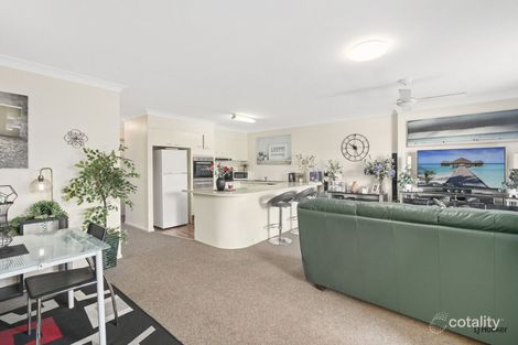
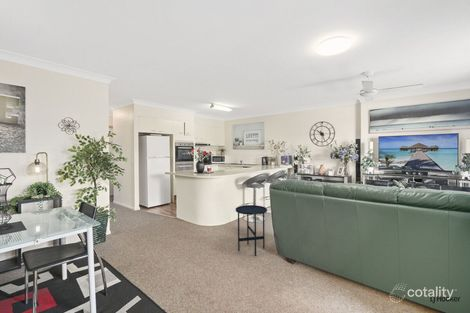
+ side table [235,204,268,257]
